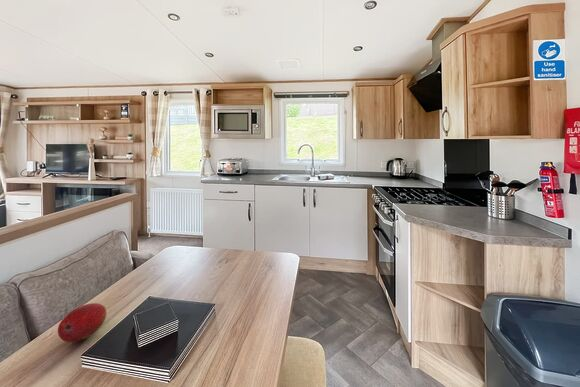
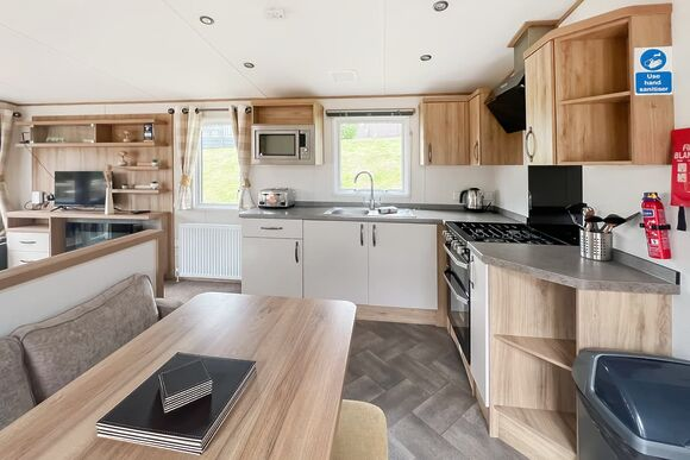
- fruit [57,302,108,343]
